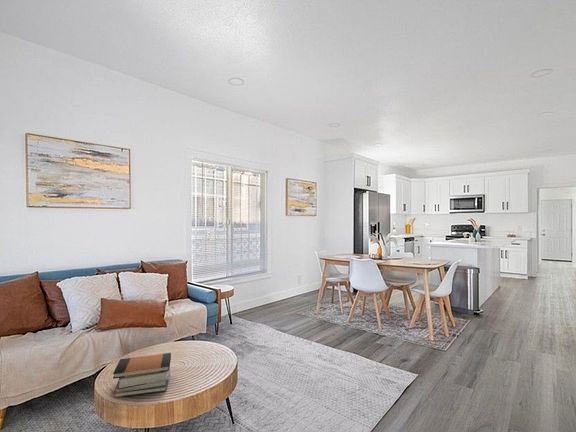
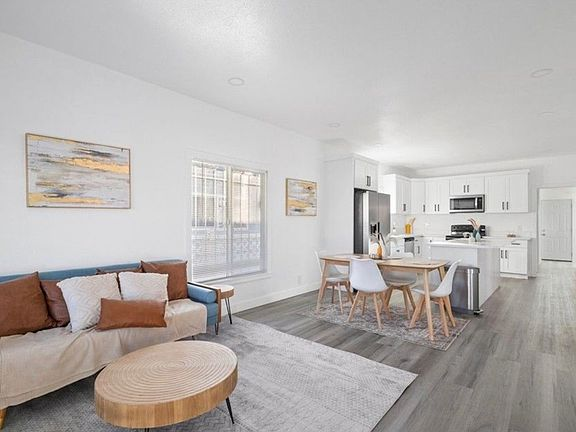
- book stack [112,352,172,399]
